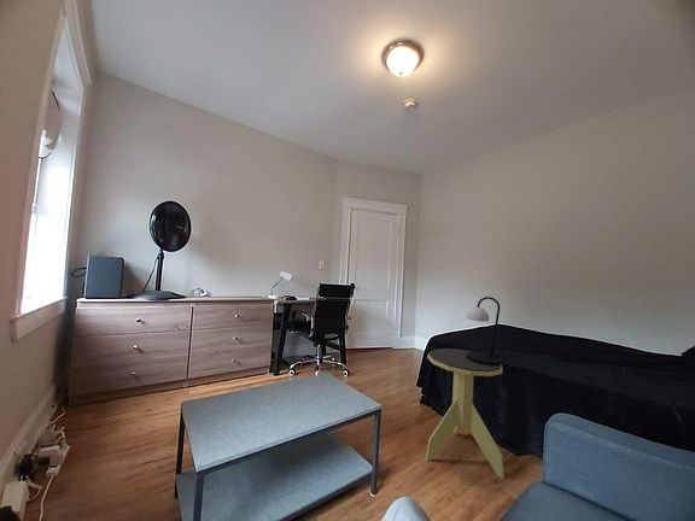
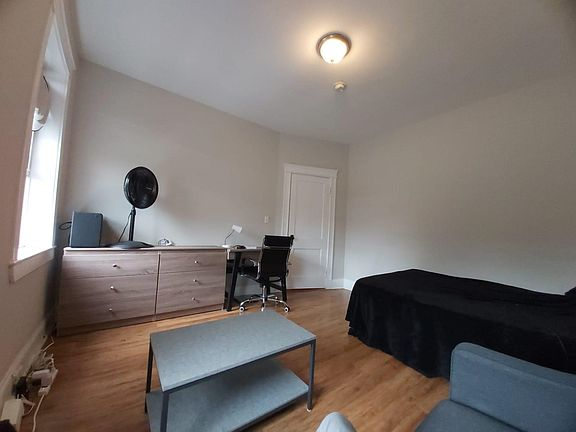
- side table [425,347,506,480]
- table lamp [466,295,503,365]
